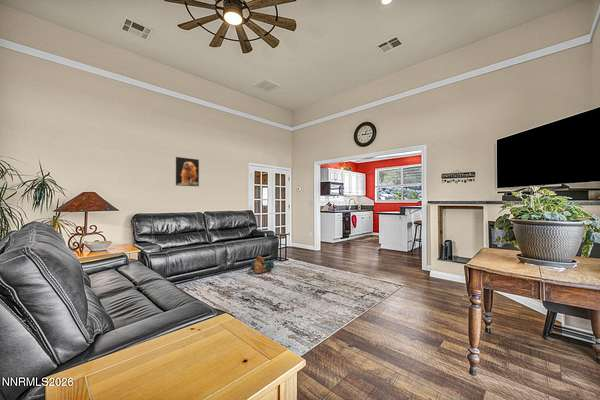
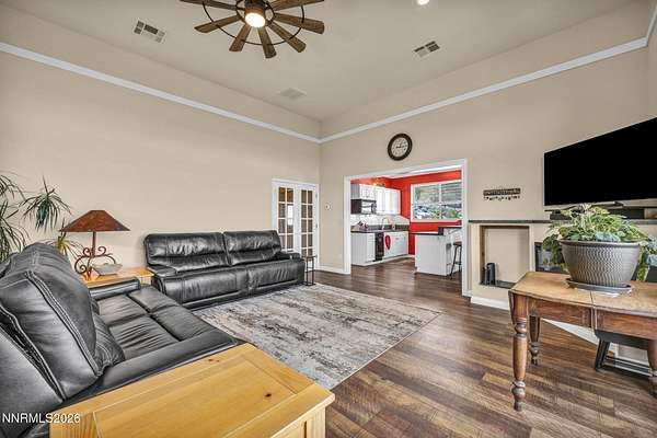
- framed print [175,156,200,187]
- backpack [247,252,275,274]
